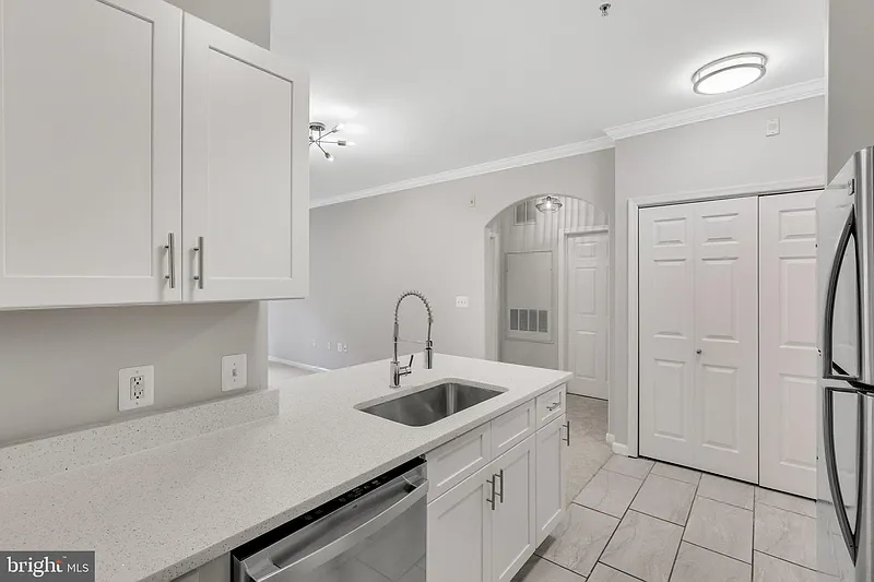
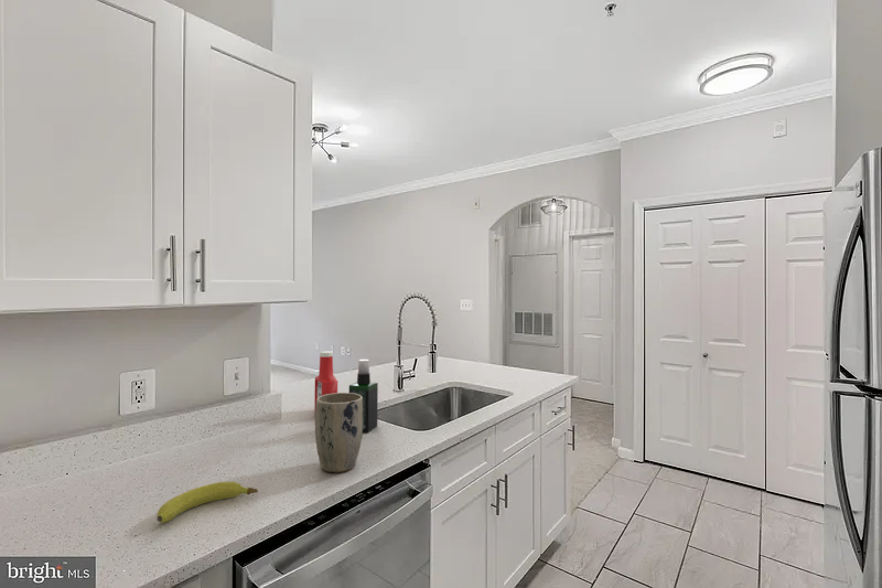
+ fruit [155,481,259,524]
+ plant pot [314,392,364,473]
+ spray bottle [348,359,379,434]
+ soap bottle [313,350,338,413]
